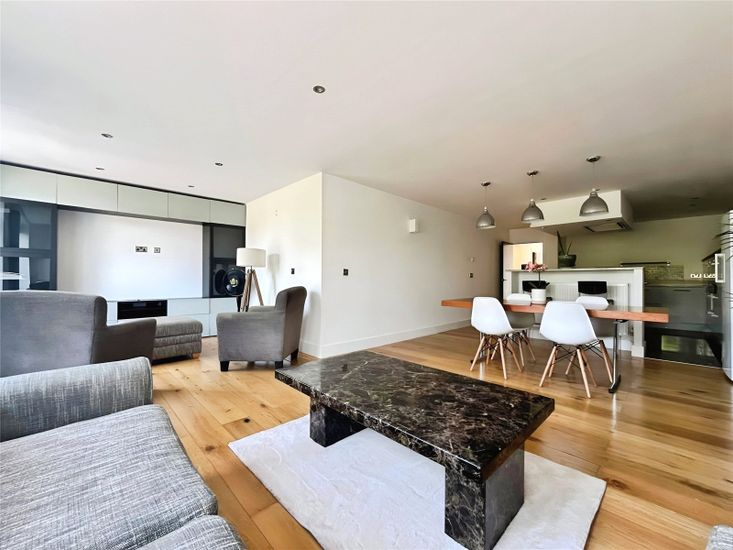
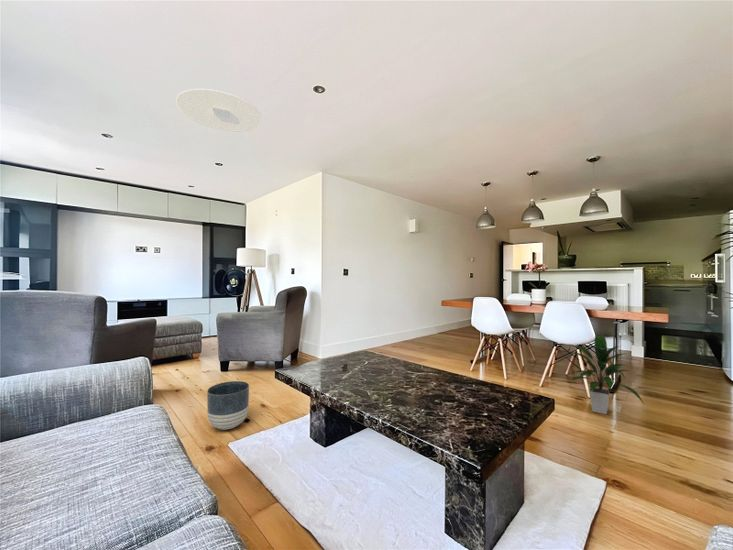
+ planter [206,380,250,431]
+ ceiling light [175,88,263,133]
+ indoor plant [566,332,646,415]
